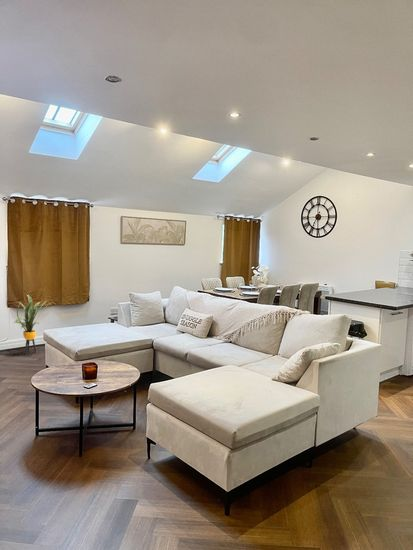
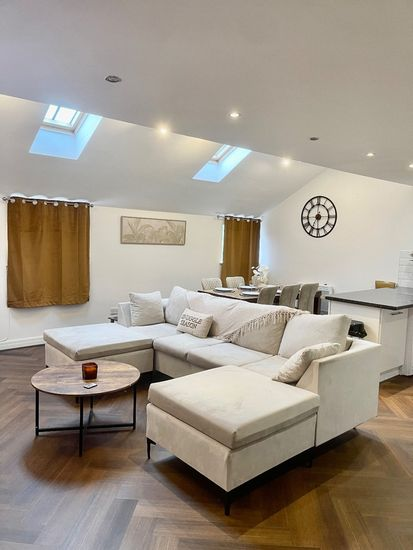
- house plant [12,294,53,355]
